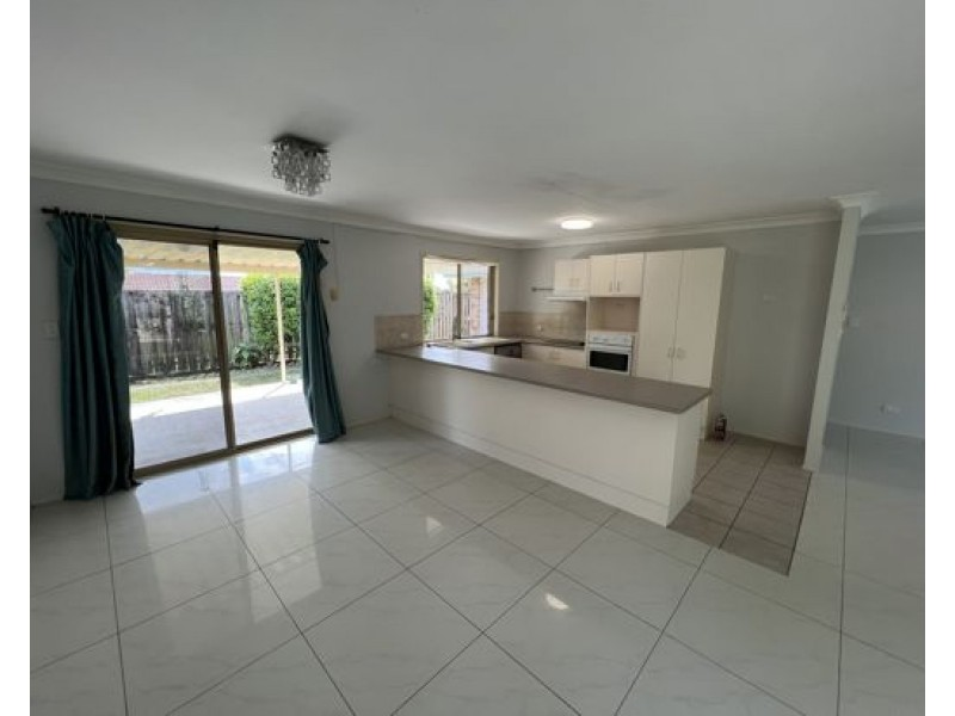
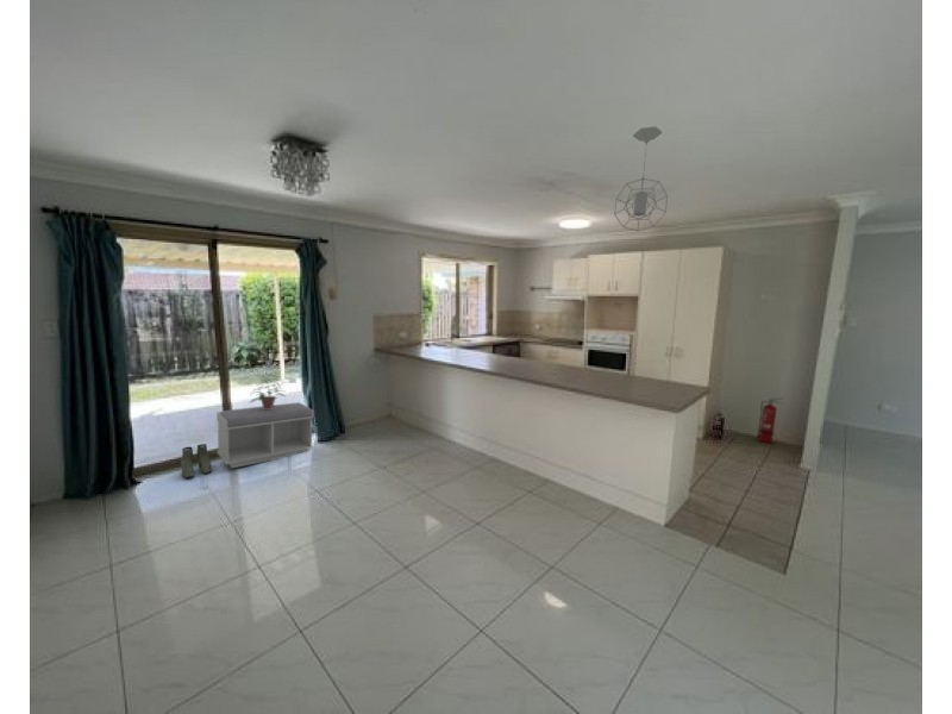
+ fire extinguisher [756,396,784,444]
+ bench [215,401,315,469]
+ boots [180,443,213,478]
+ pendant light [613,125,669,233]
+ potted plant [248,374,286,409]
